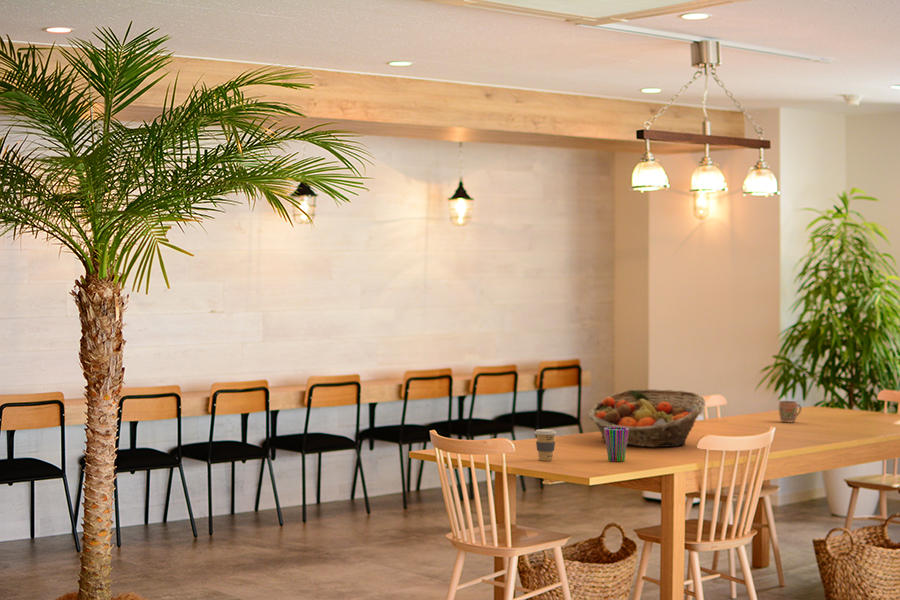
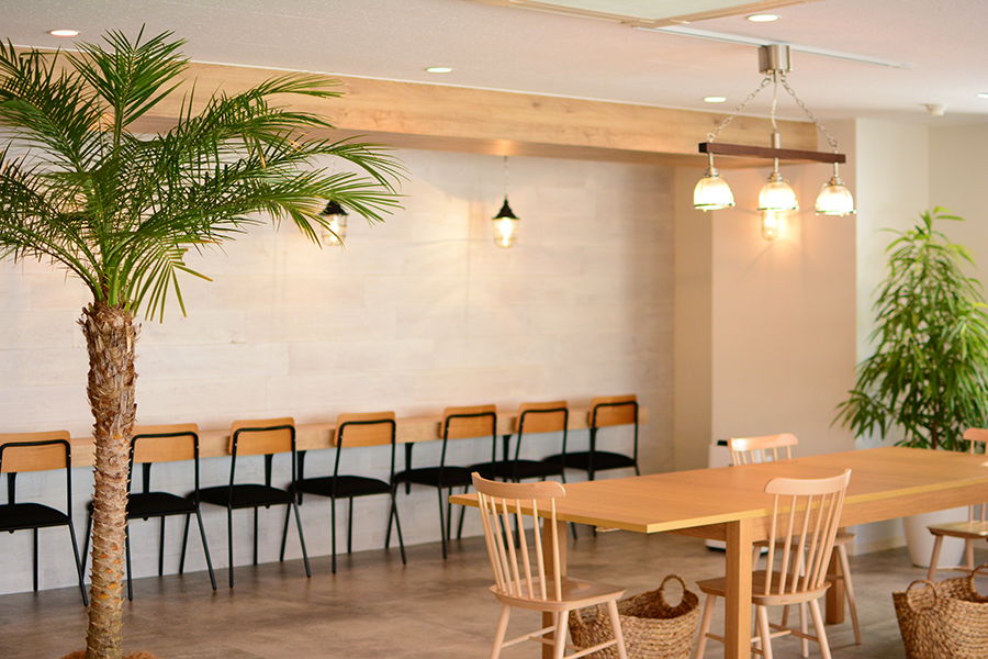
- fruit basket [588,388,706,448]
- coffee cup [533,428,557,462]
- mug [778,400,803,424]
- cup [604,427,628,463]
